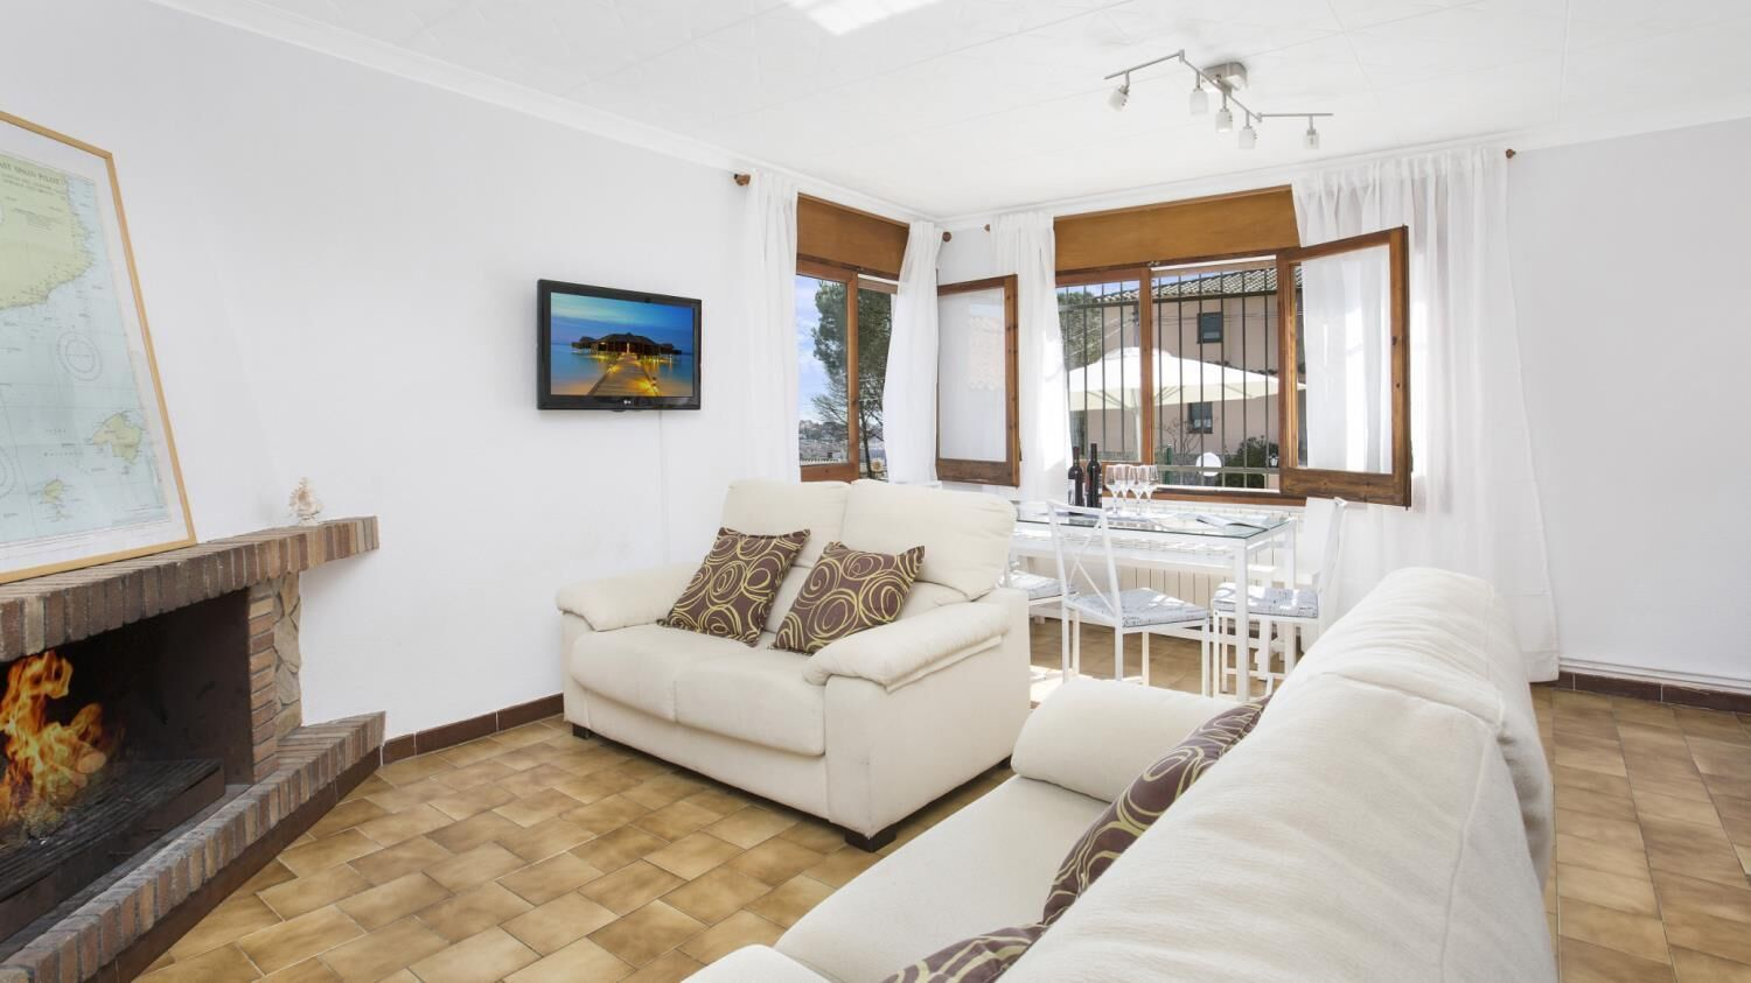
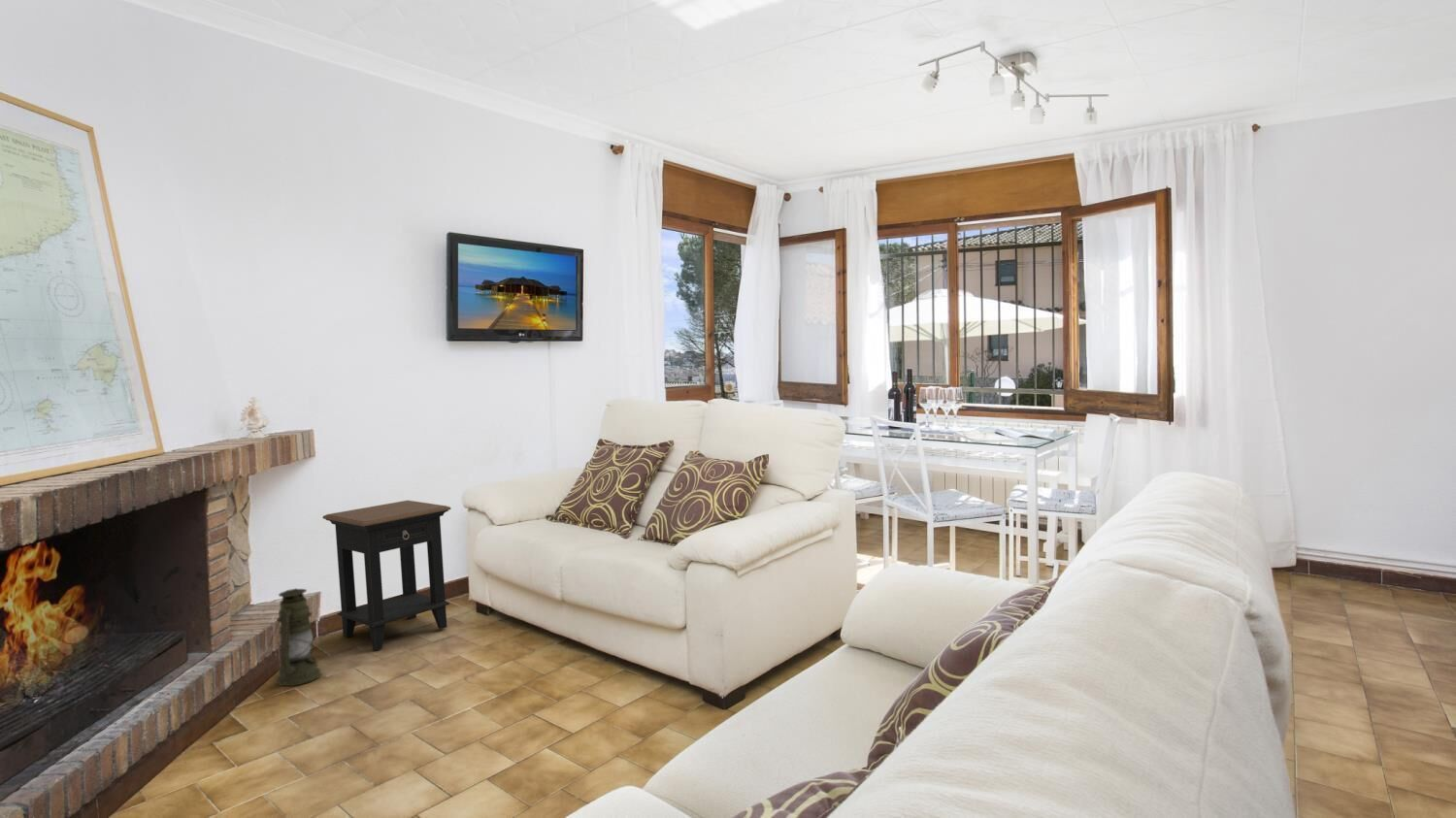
+ side table [321,500,451,651]
+ lantern [263,587,322,687]
